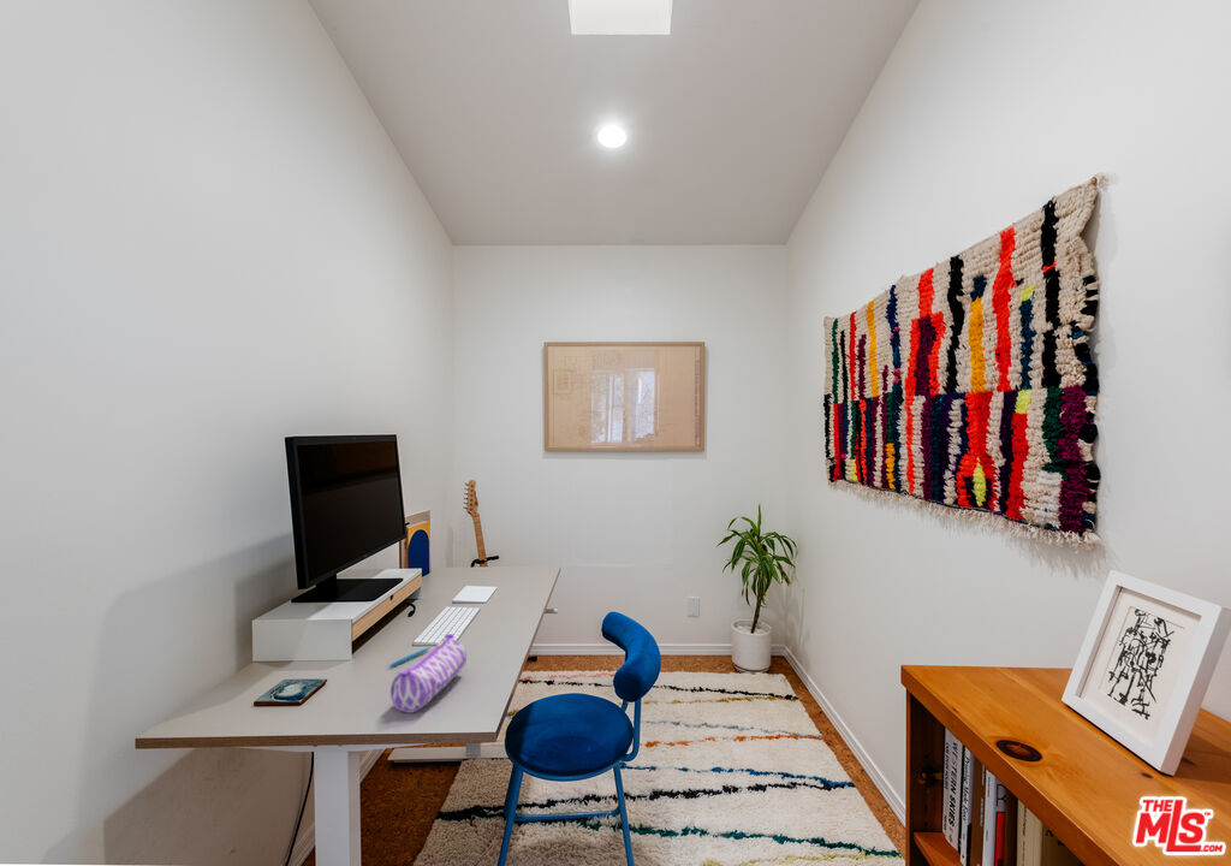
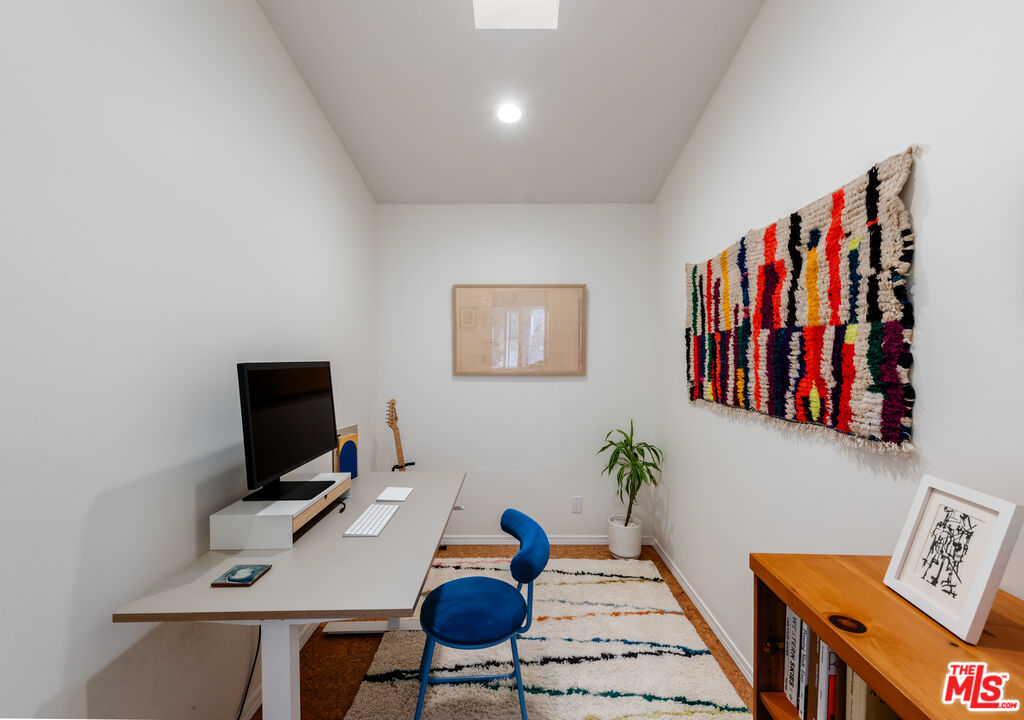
- pen [387,646,432,669]
- pencil case [389,633,468,714]
